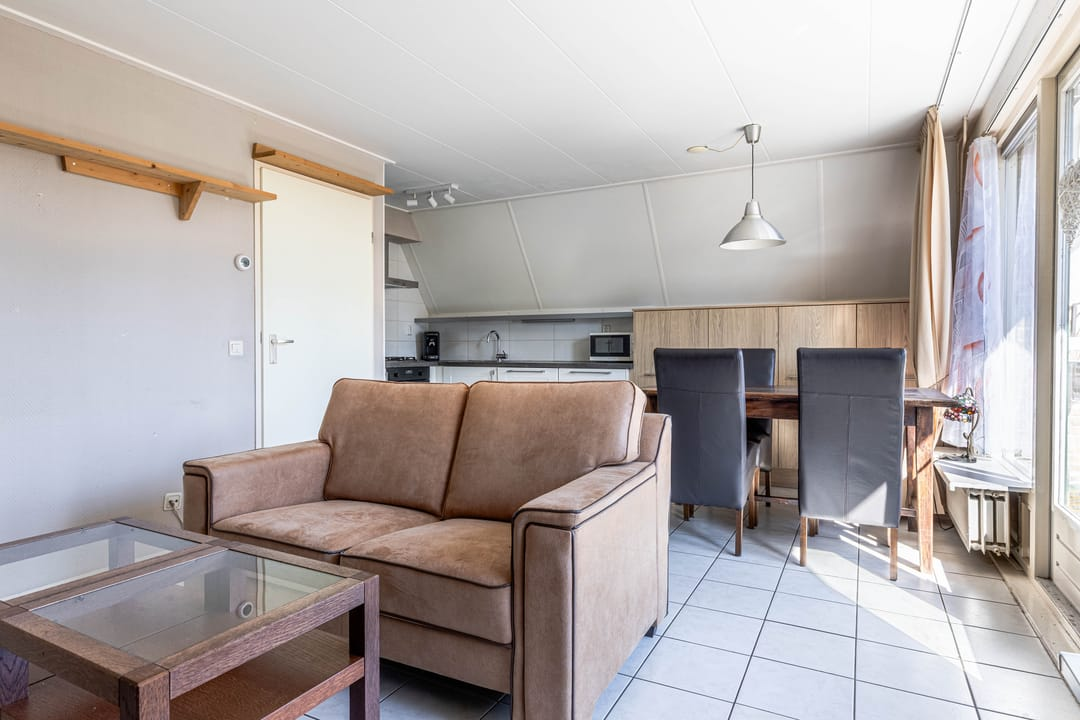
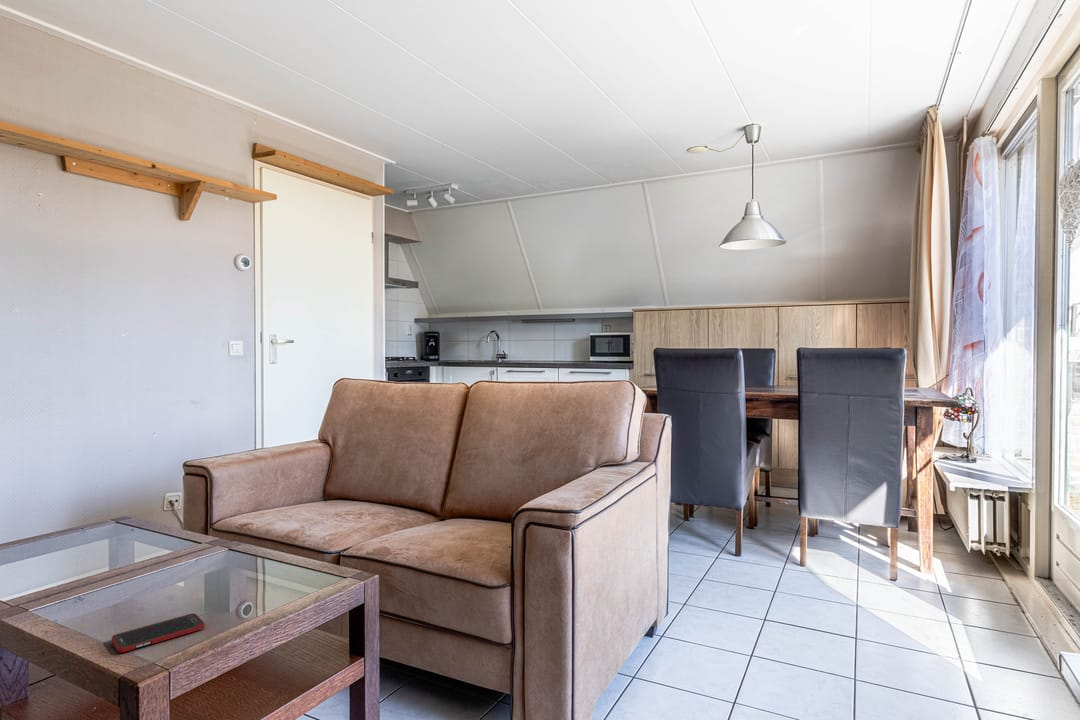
+ cell phone [111,613,206,653]
